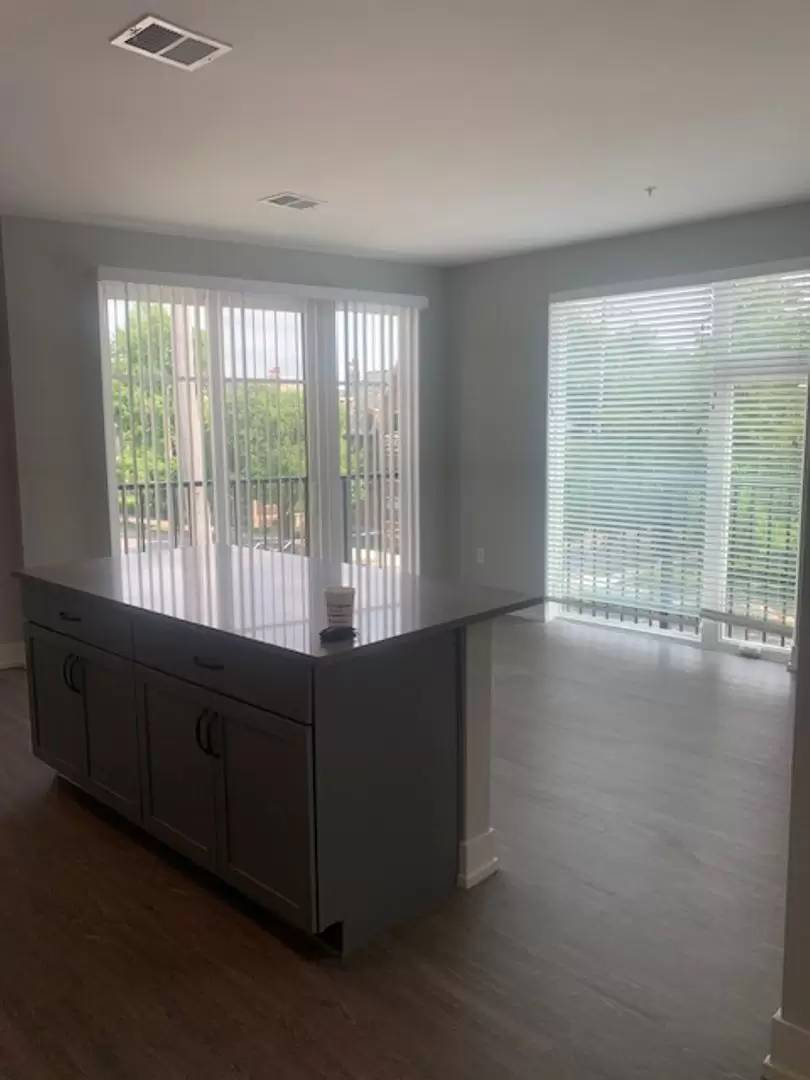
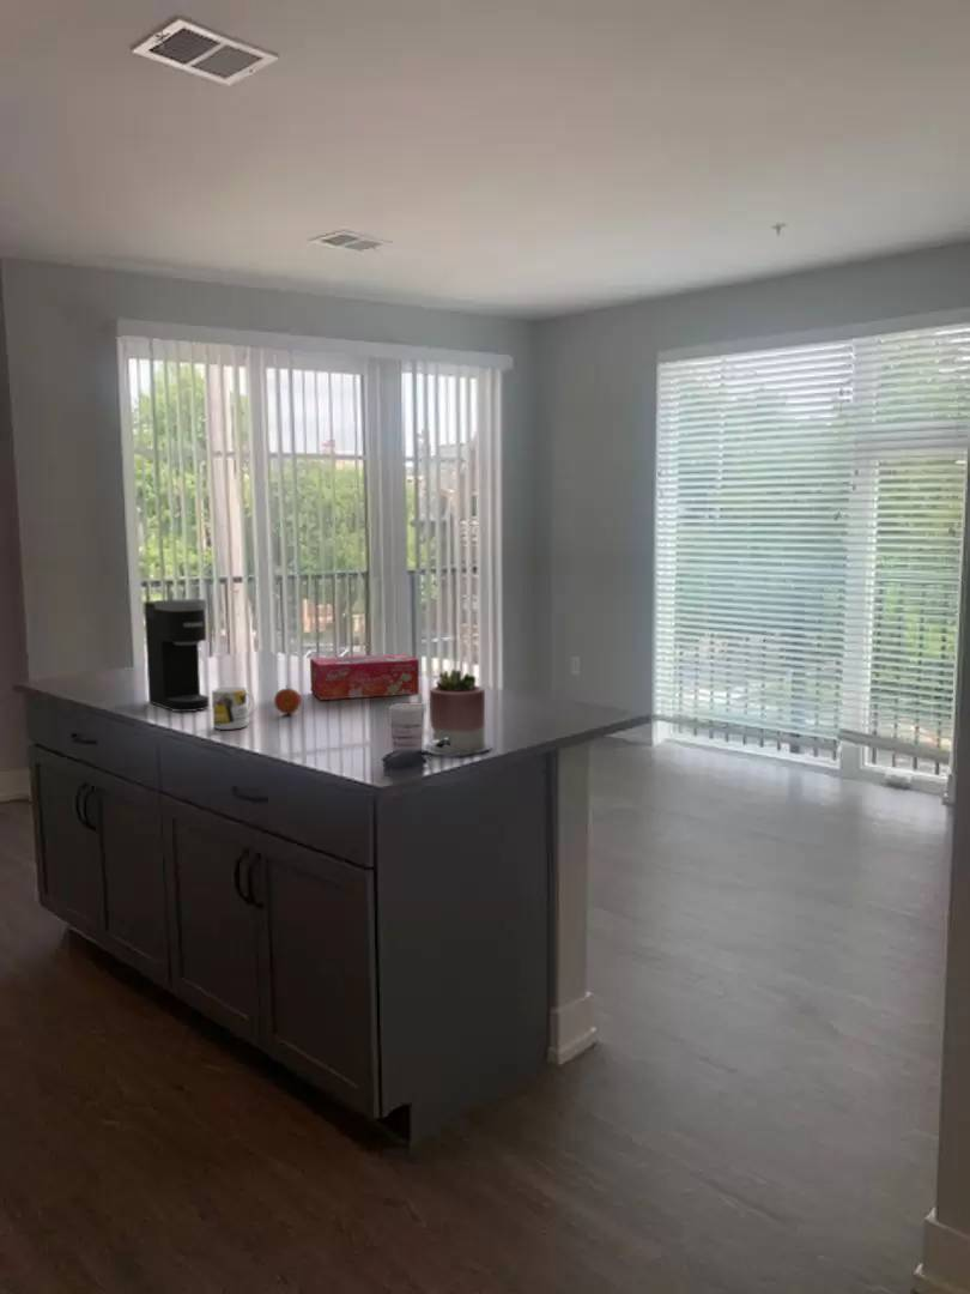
+ mug [211,685,256,731]
+ tissue box [309,653,420,701]
+ fruit [273,683,302,716]
+ succulent planter [420,667,493,757]
+ coffee maker [144,598,211,713]
